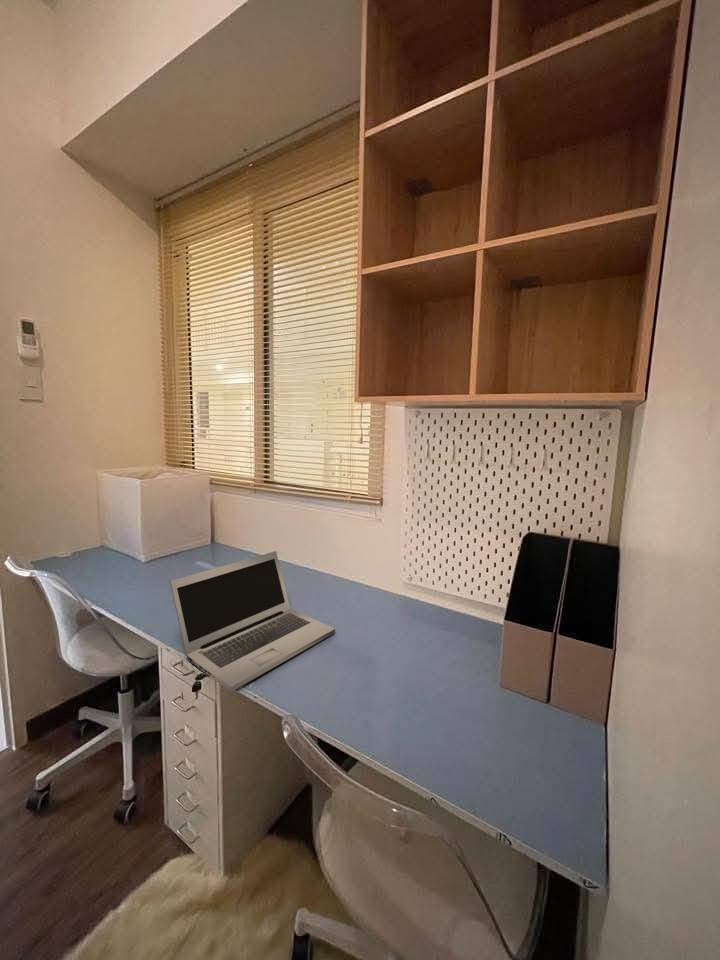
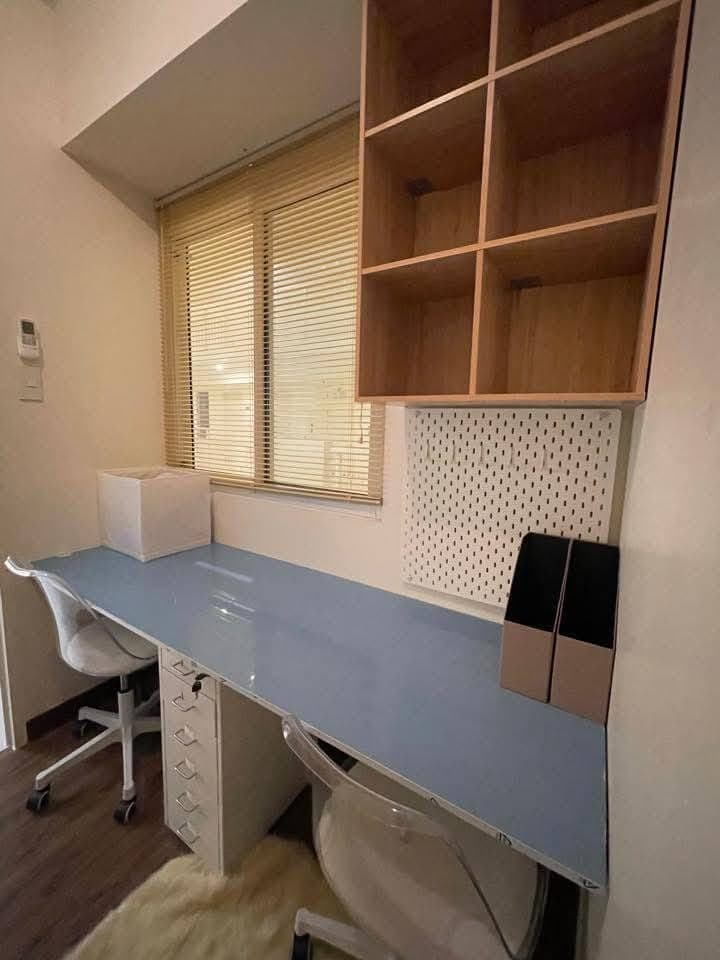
- laptop [169,550,336,693]
